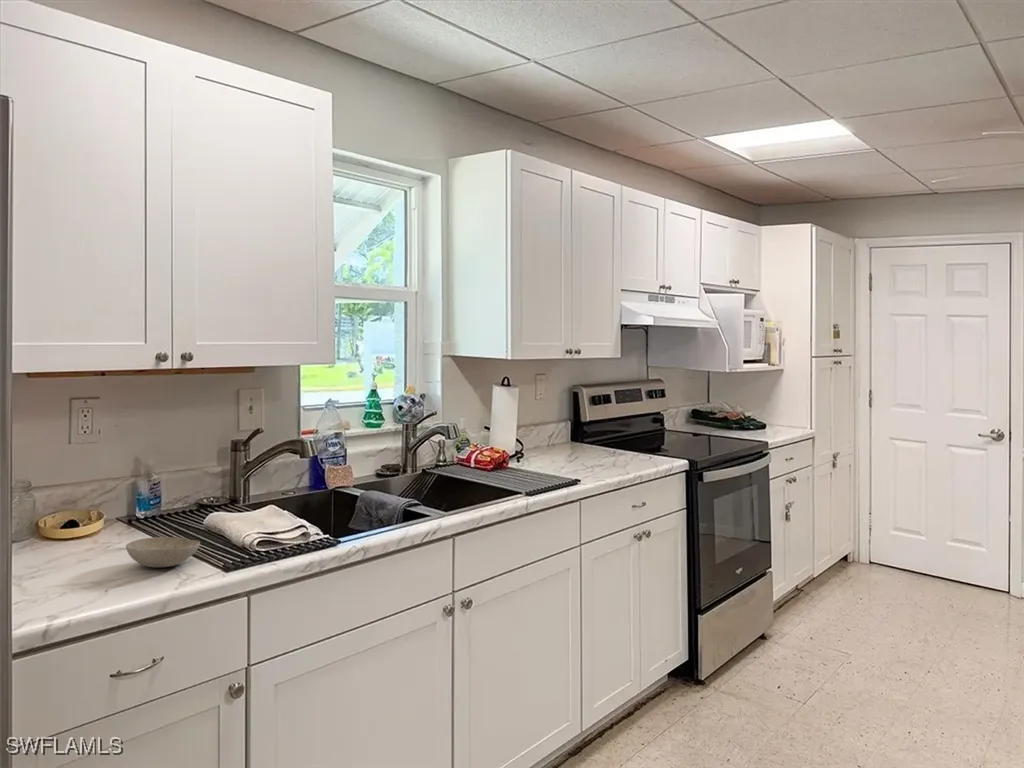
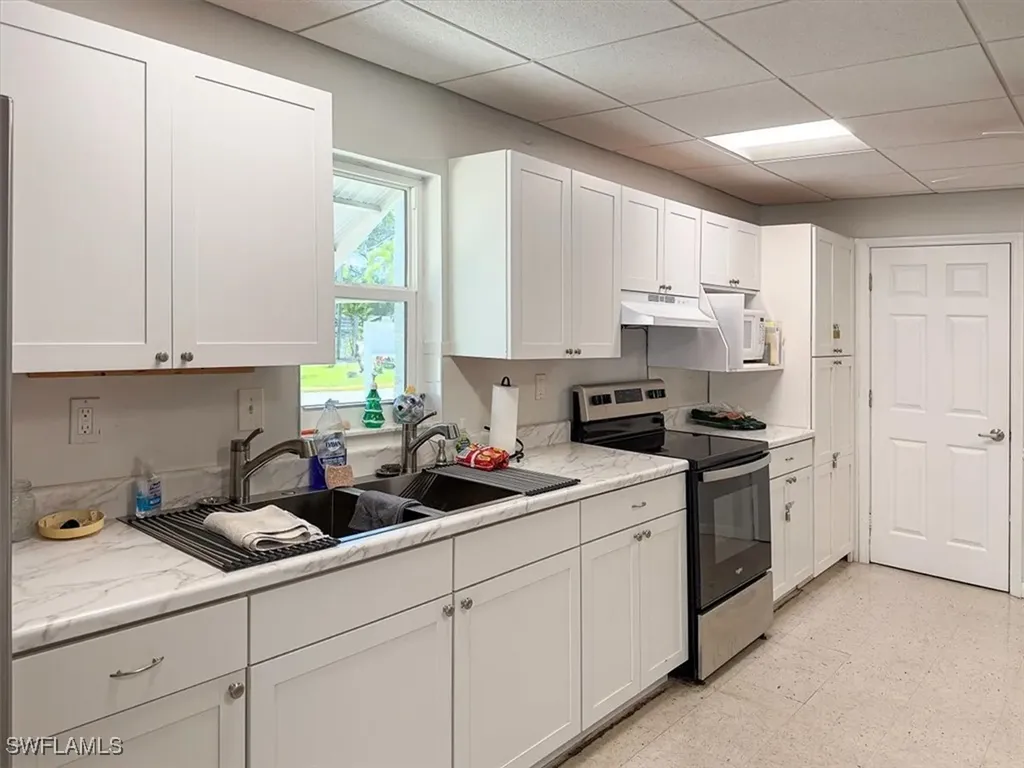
- bowl [125,536,201,568]
